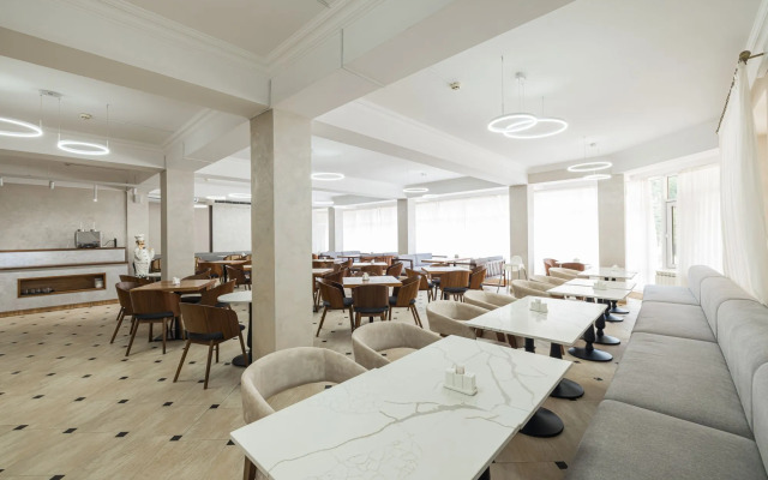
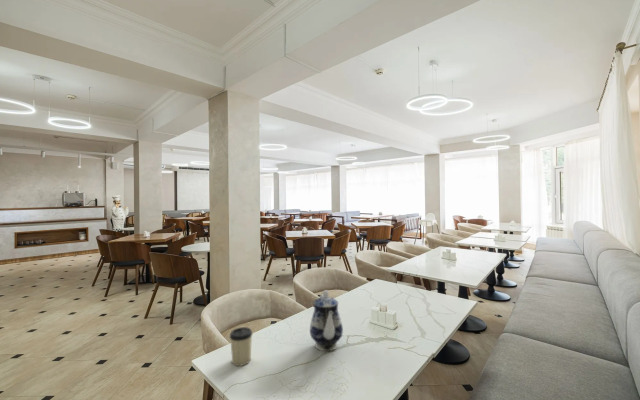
+ cup [229,326,253,367]
+ teapot [309,289,344,352]
